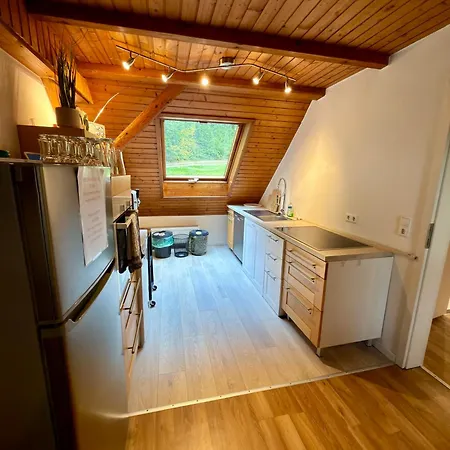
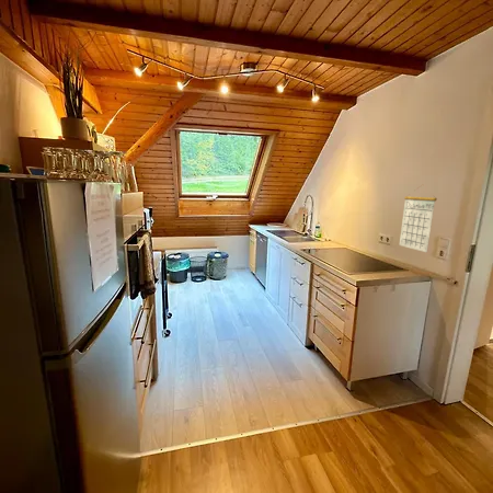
+ calendar [399,184,438,253]
